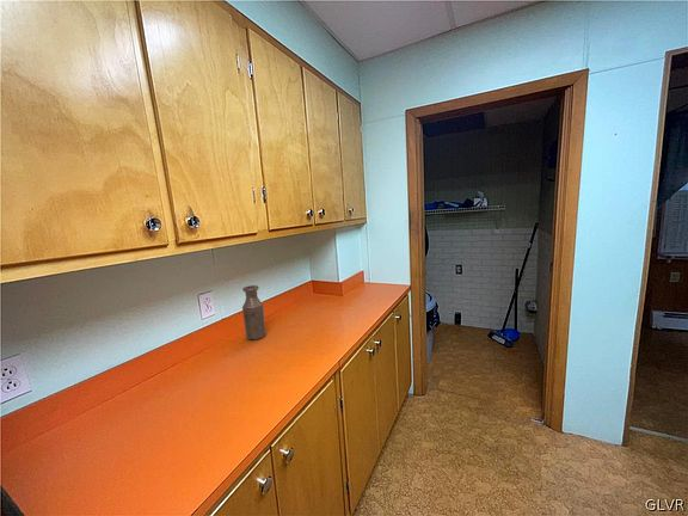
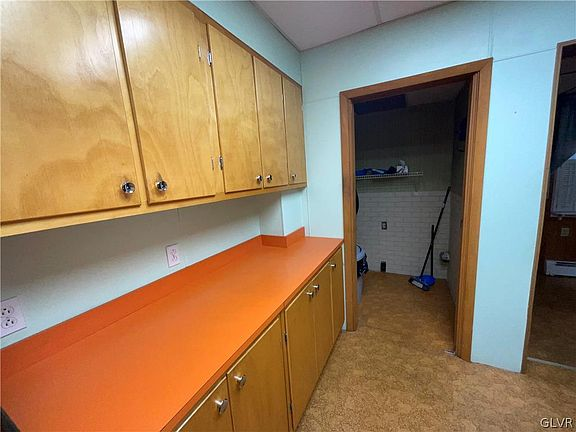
- bottle [241,284,266,340]
